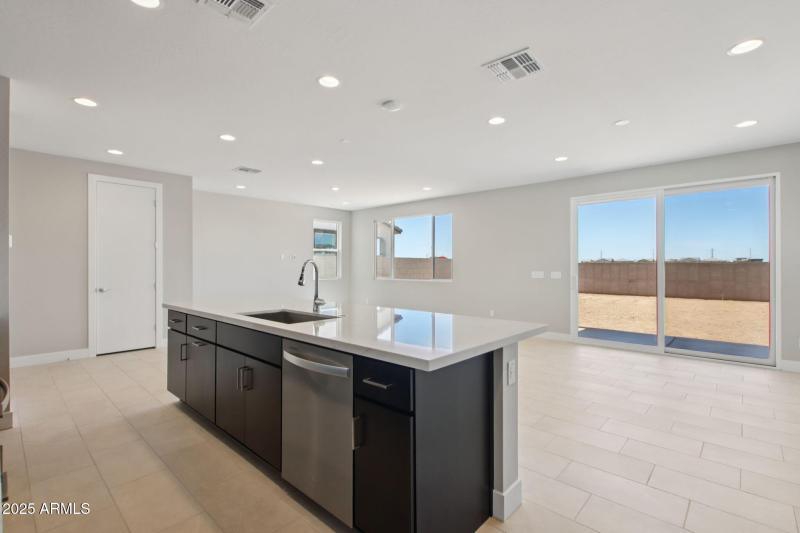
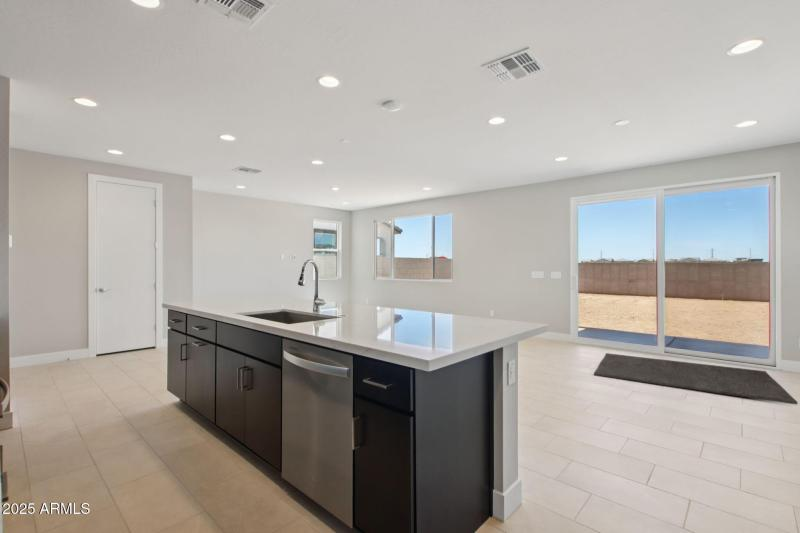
+ rug [593,352,799,405]
